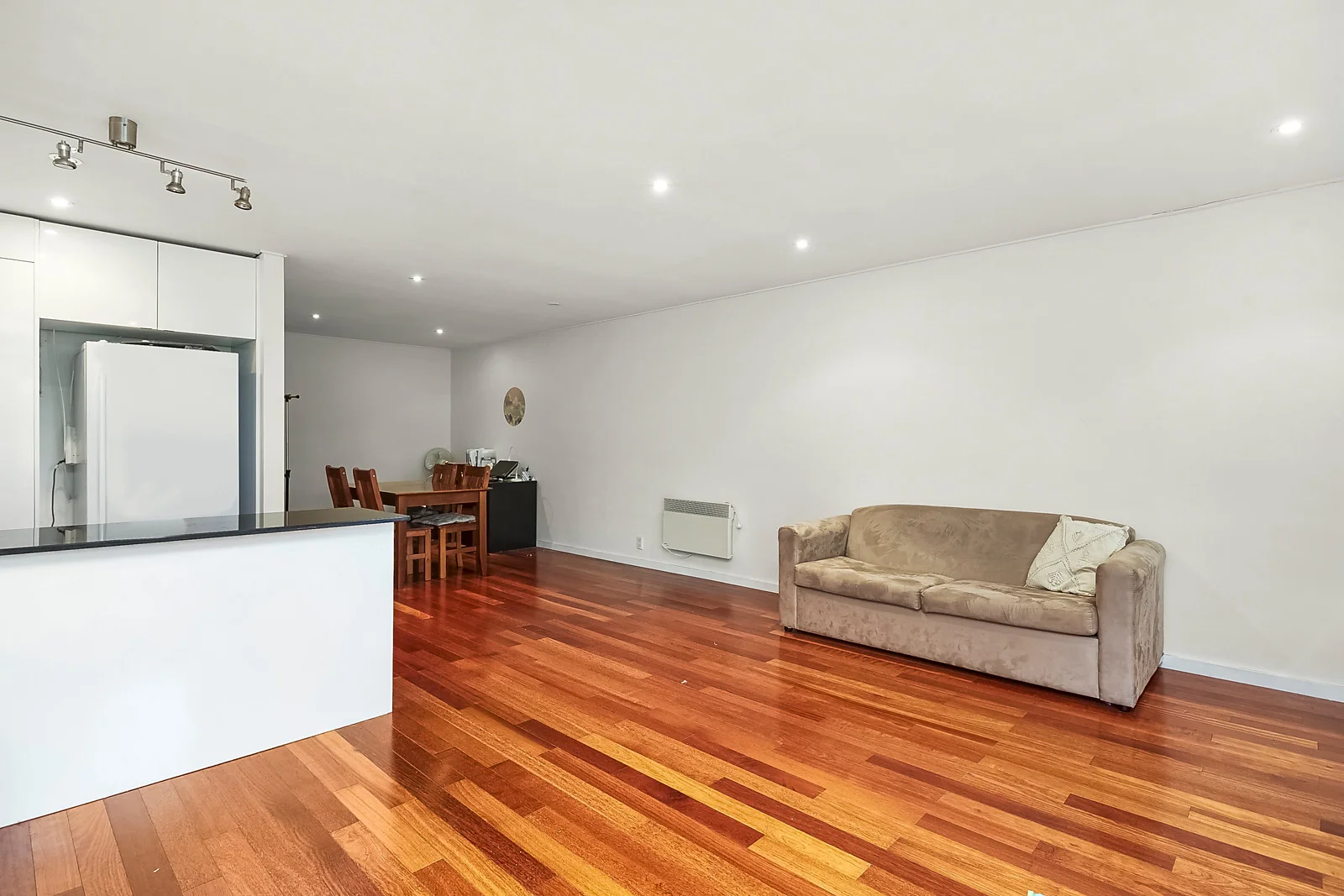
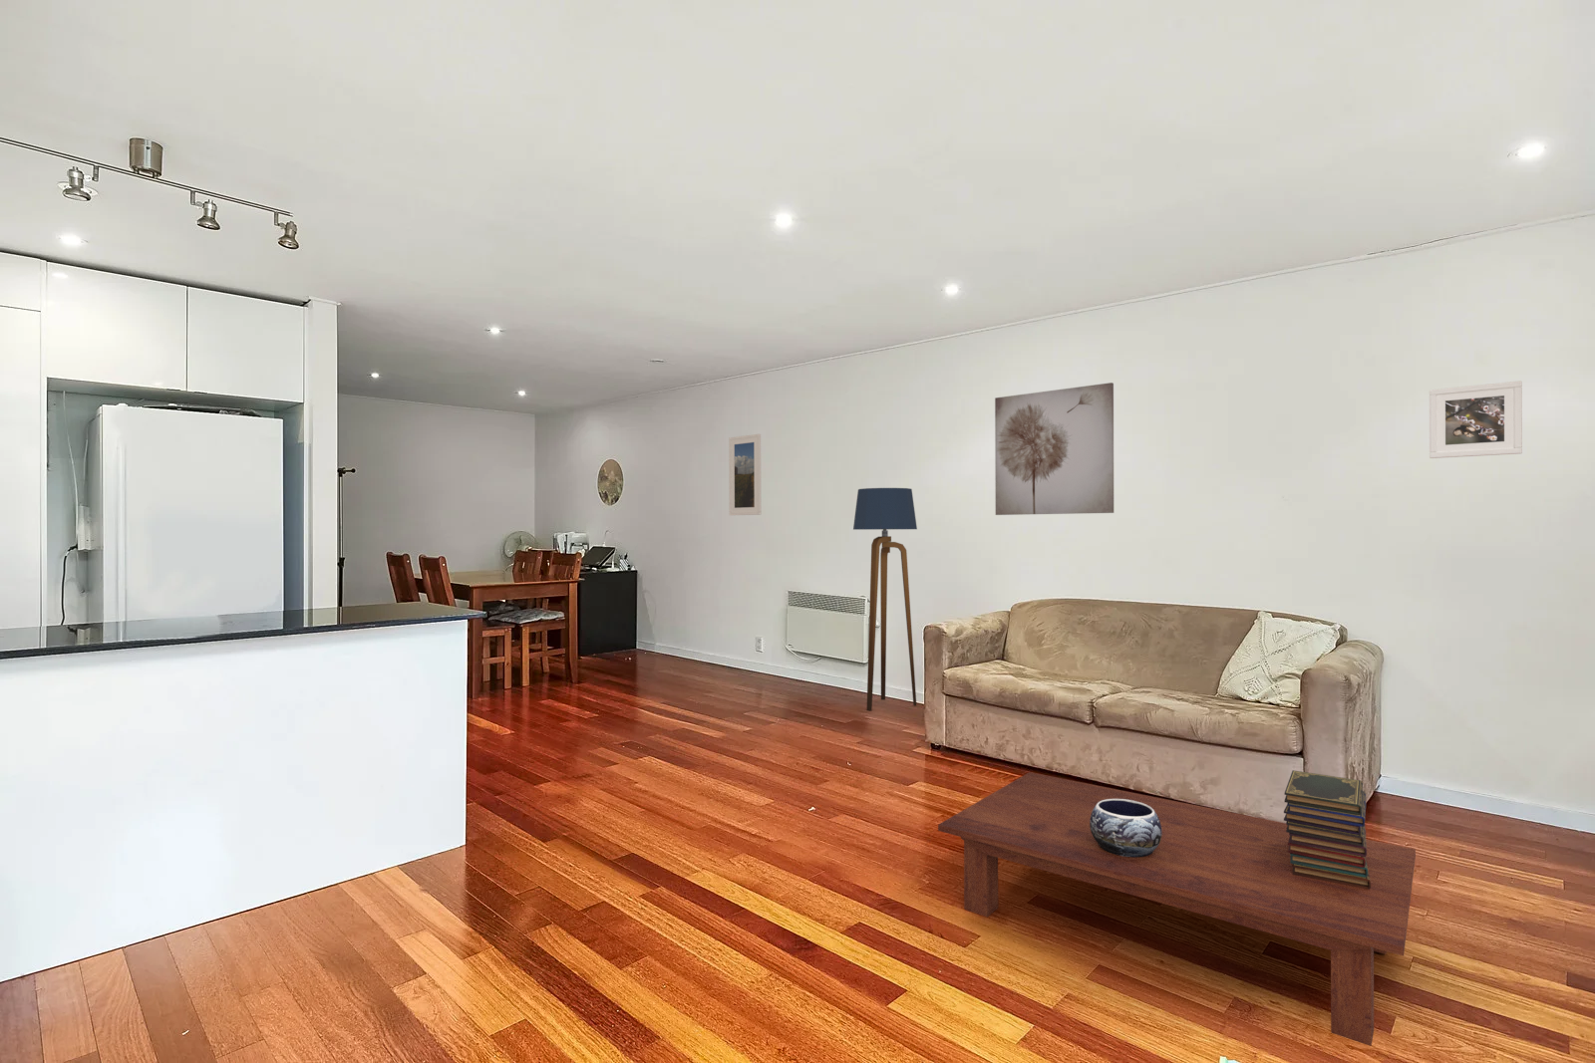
+ coffee table [938,771,1417,1048]
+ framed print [727,433,762,516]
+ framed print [1429,380,1524,459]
+ decorative bowl [1089,798,1162,857]
+ book stack [1283,769,1371,890]
+ wall art [993,382,1114,516]
+ floor lamp [852,488,919,712]
